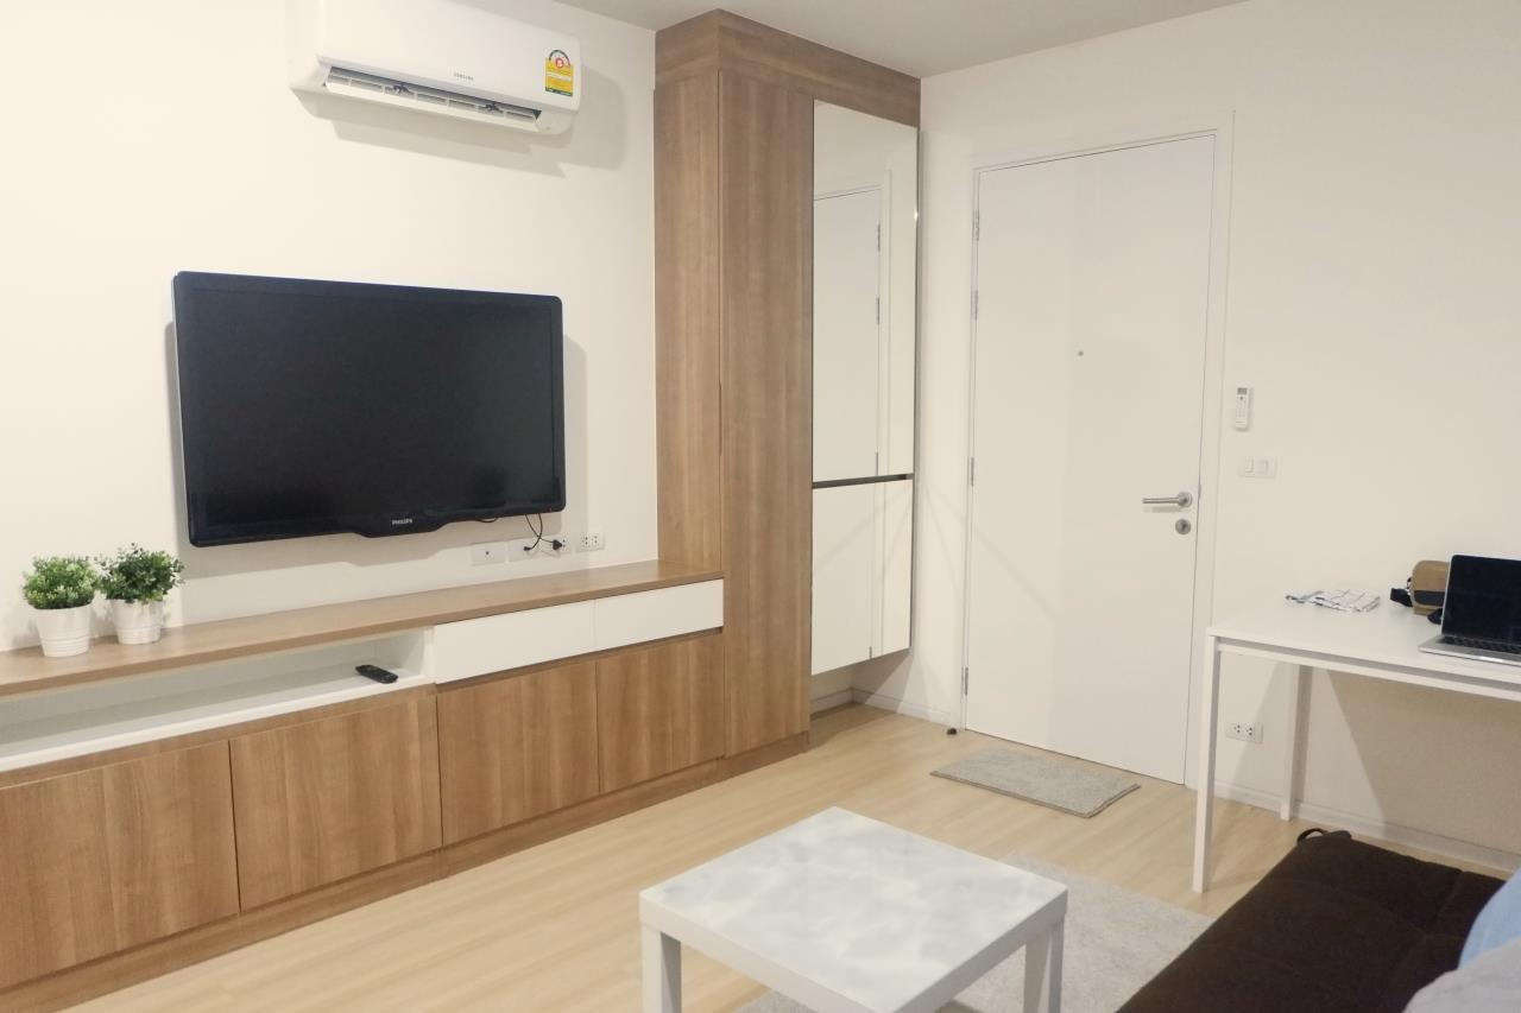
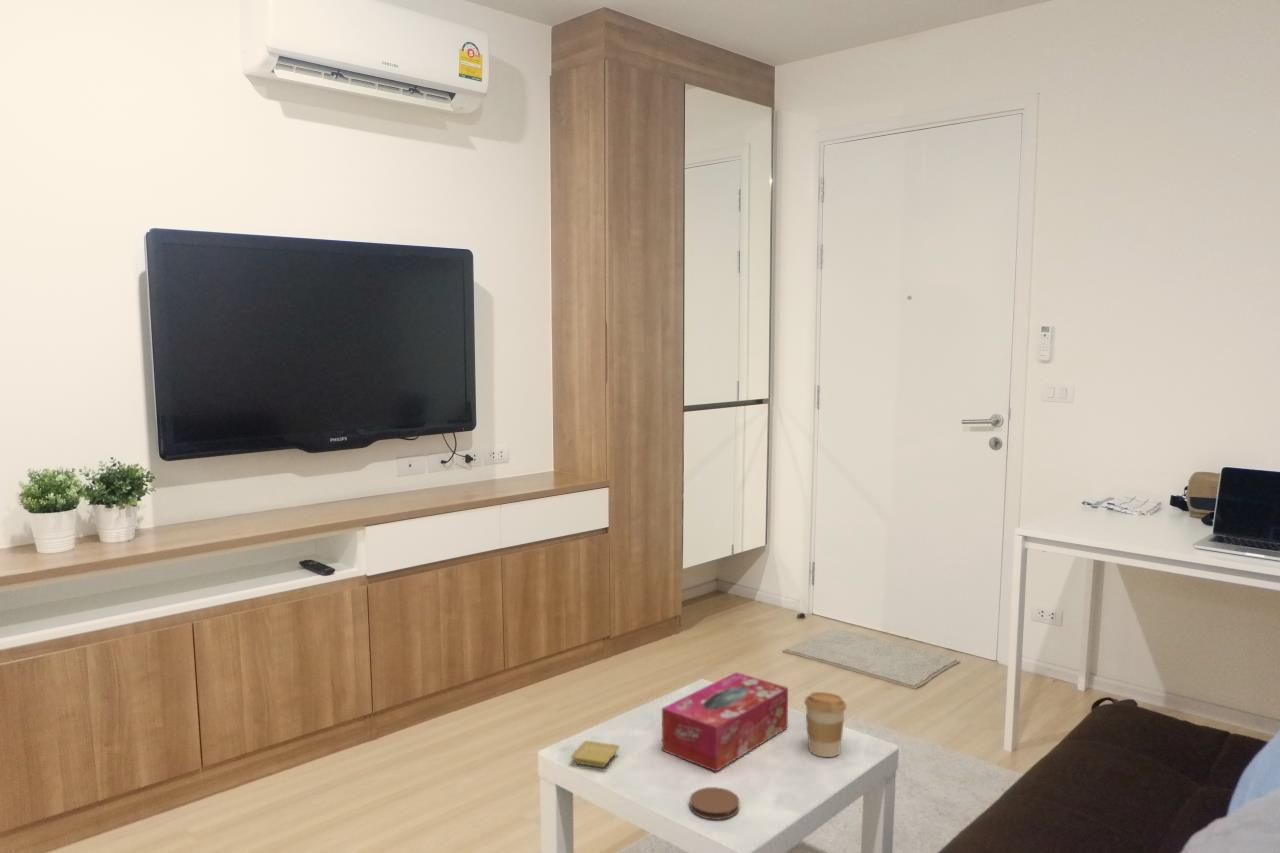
+ coaster [689,786,740,821]
+ coffee cup [803,691,847,758]
+ saucer [570,740,621,768]
+ tissue box [661,671,789,773]
